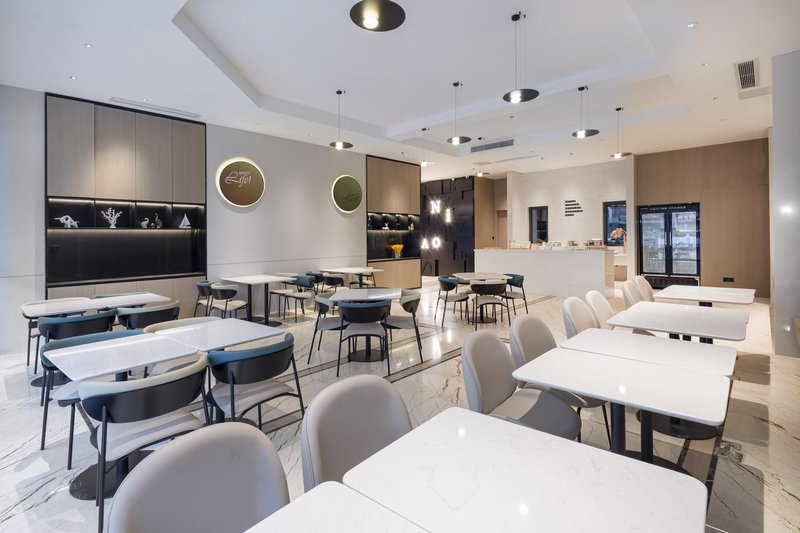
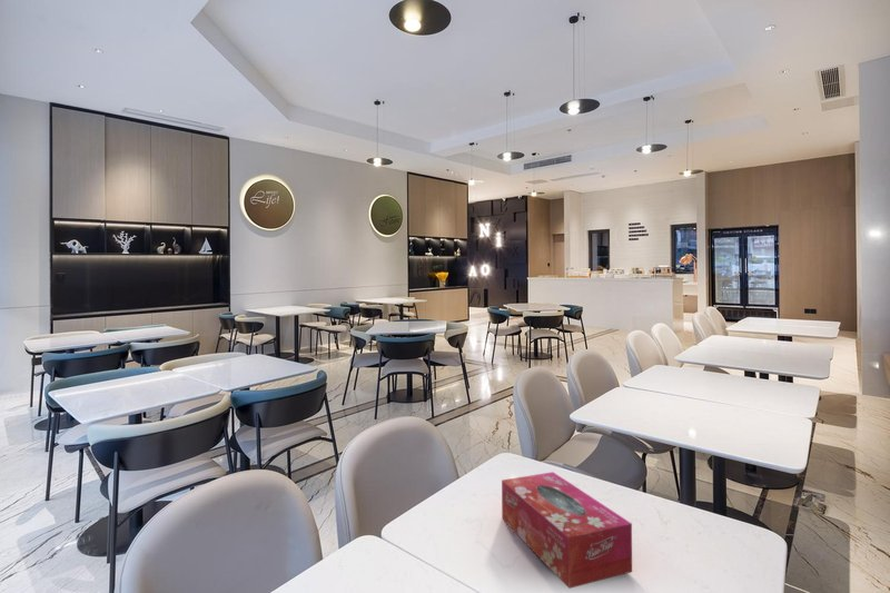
+ tissue box [501,471,633,590]
